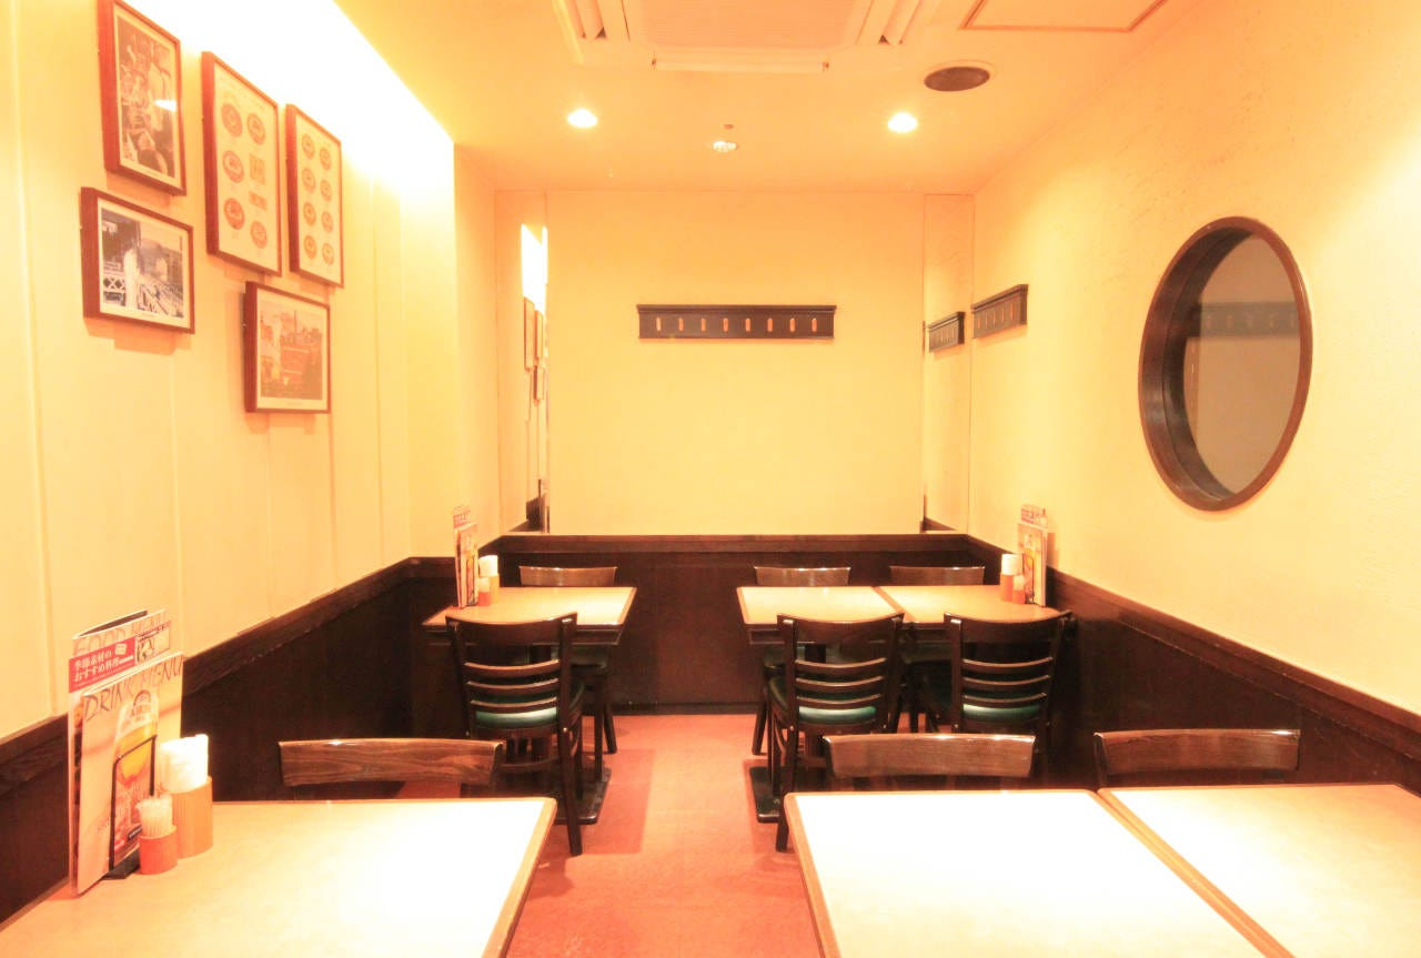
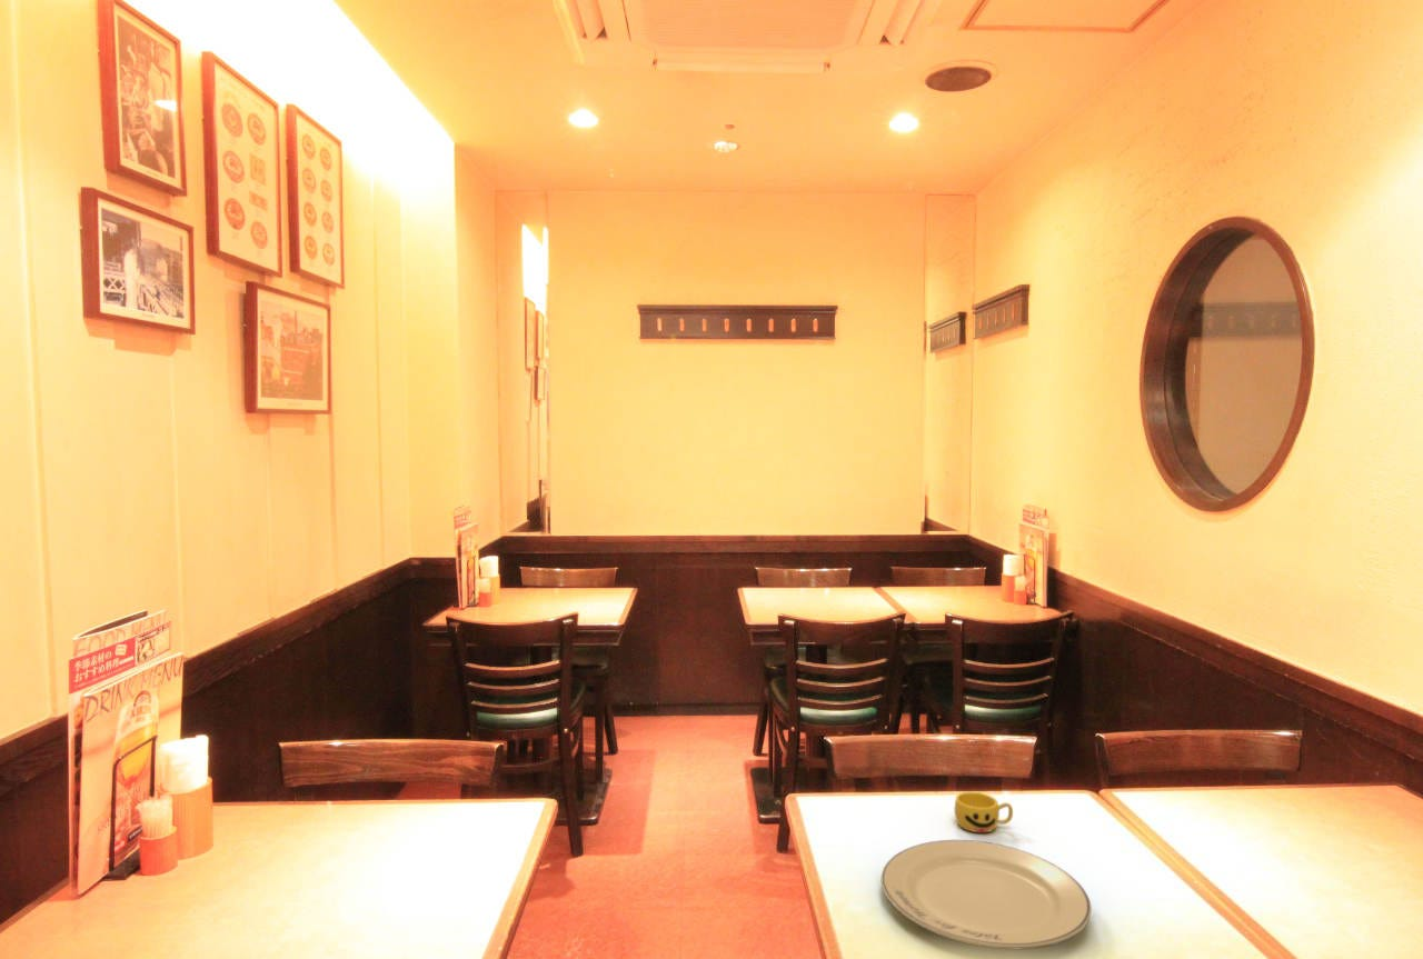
+ chinaware [880,839,1093,951]
+ cup [954,791,1014,833]
